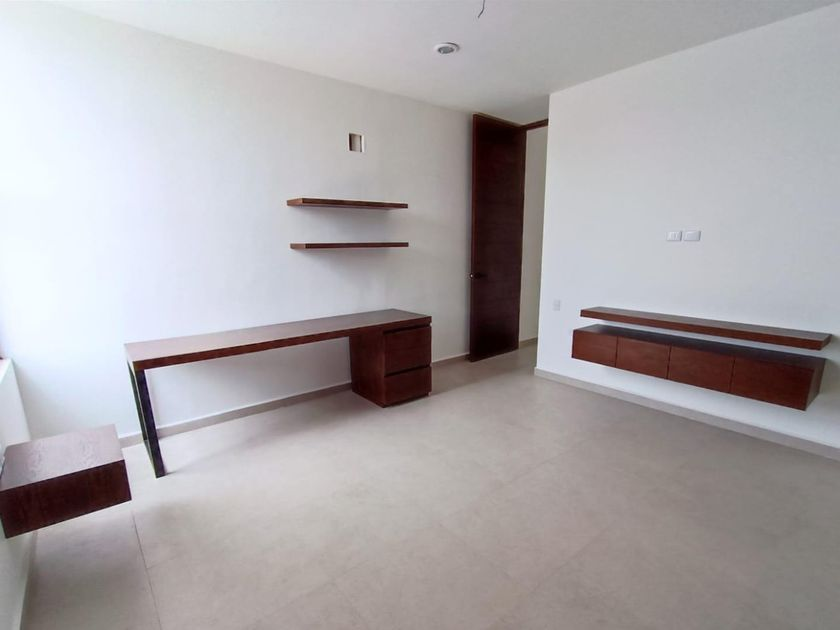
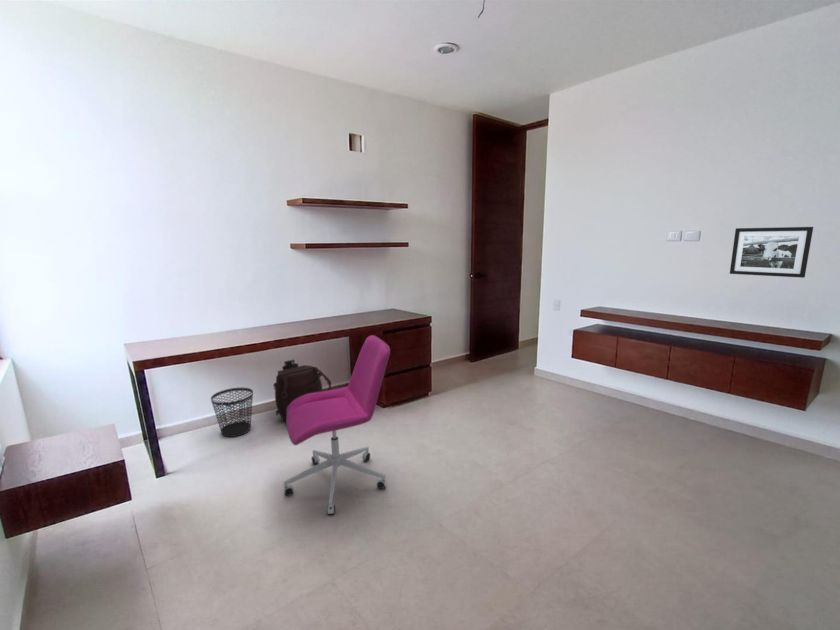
+ picture frame [729,226,814,279]
+ wastebasket [210,386,254,438]
+ office chair [282,334,391,516]
+ backpack [273,359,332,422]
